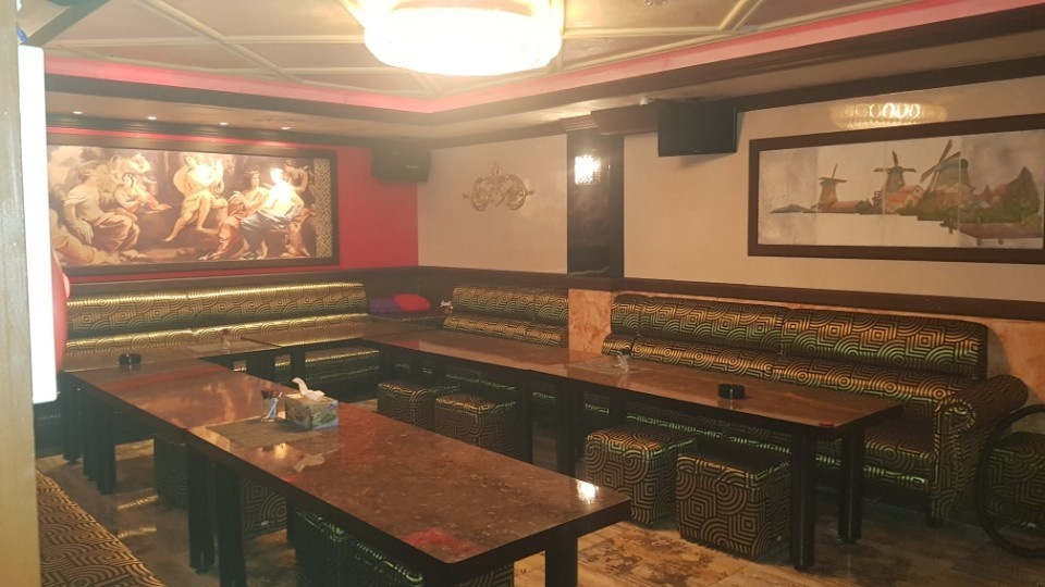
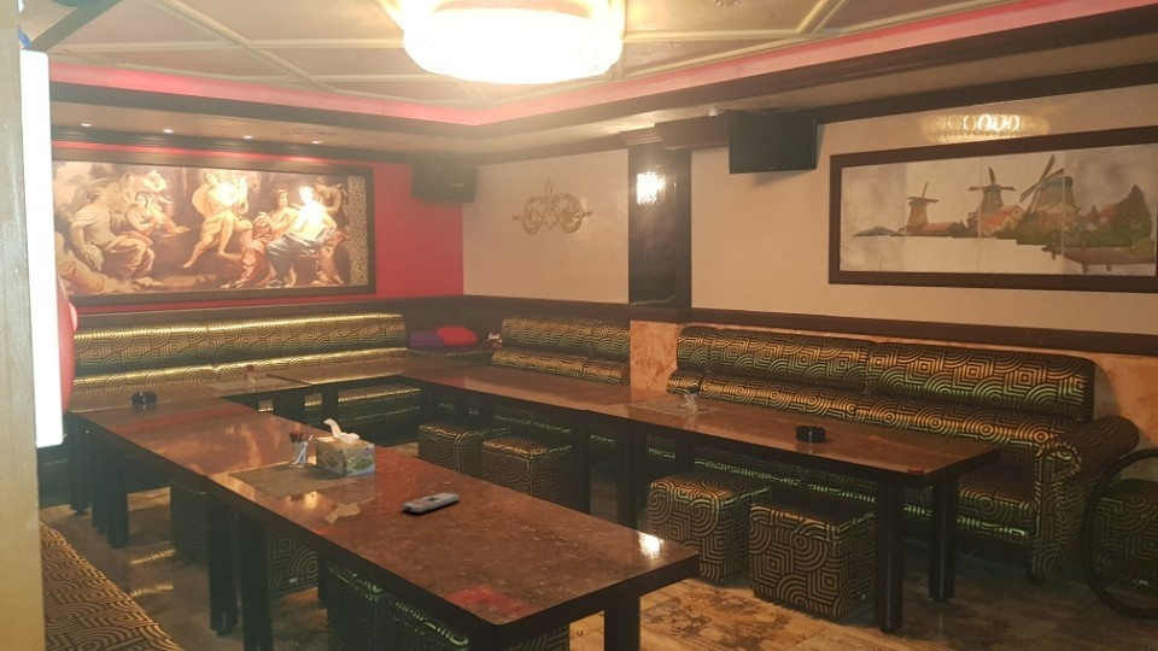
+ remote control [400,492,461,515]
